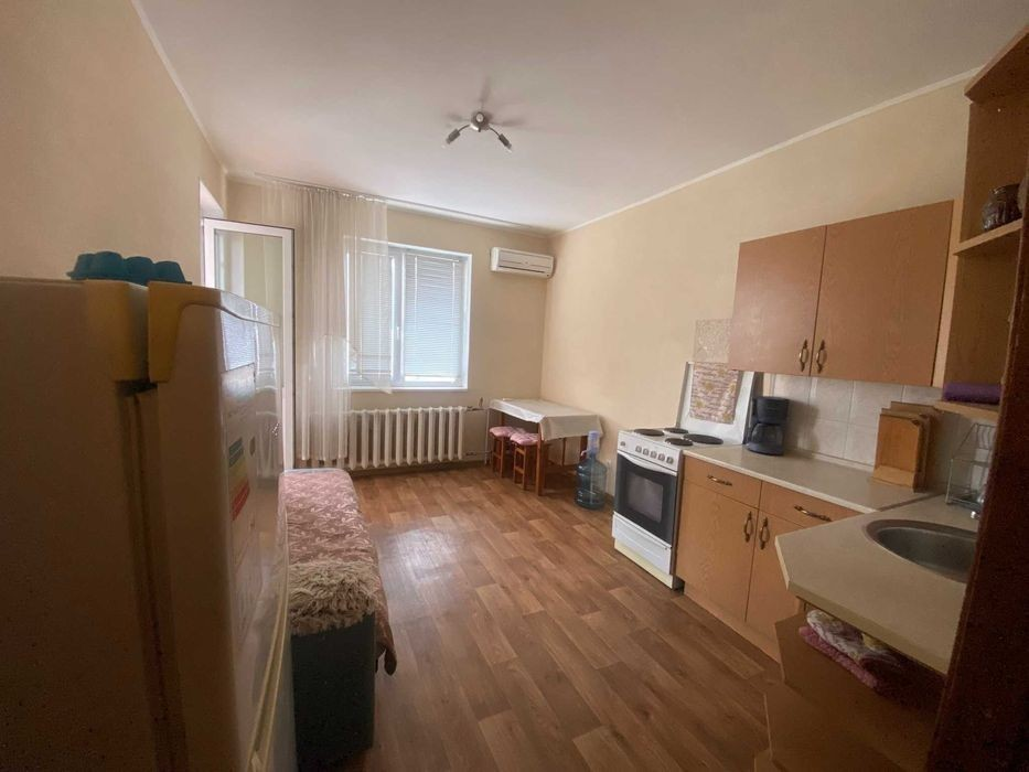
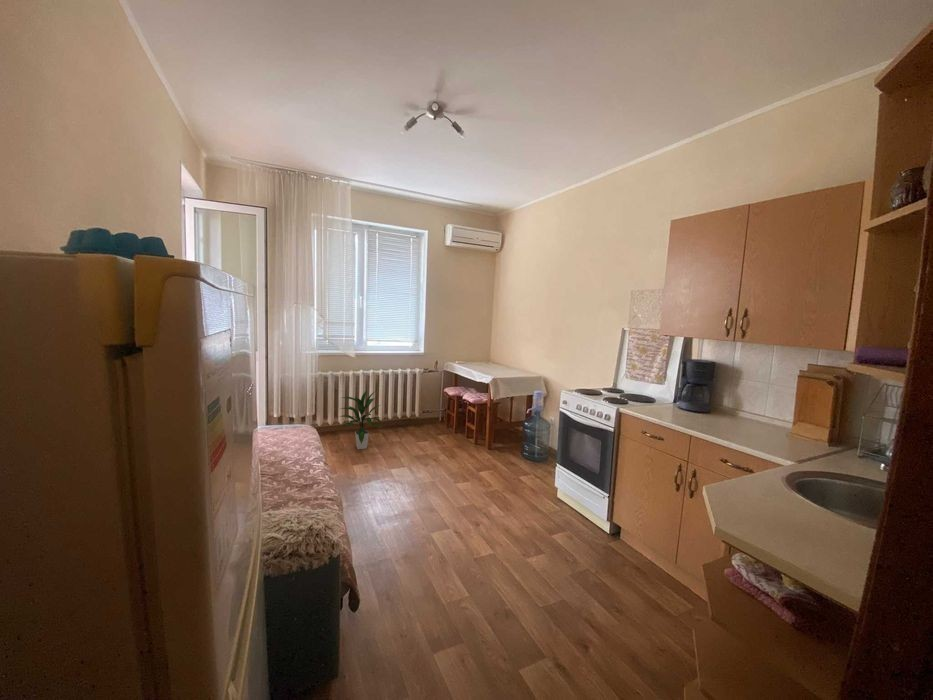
+ indoor plant [338,389,383,450]
